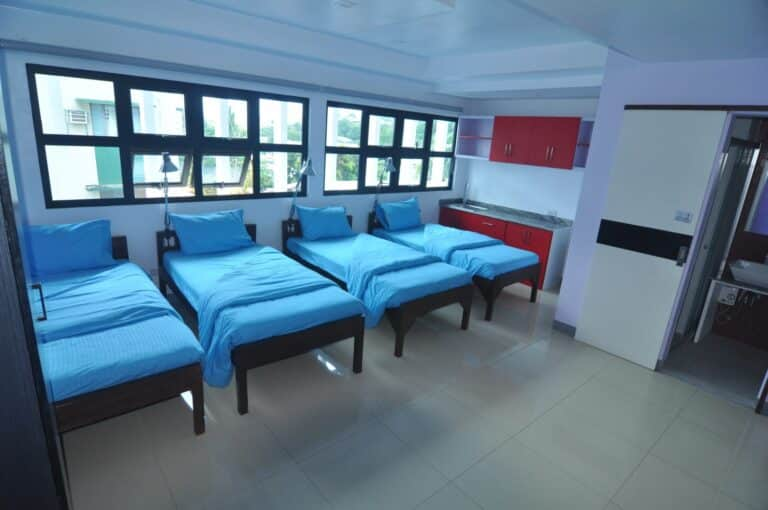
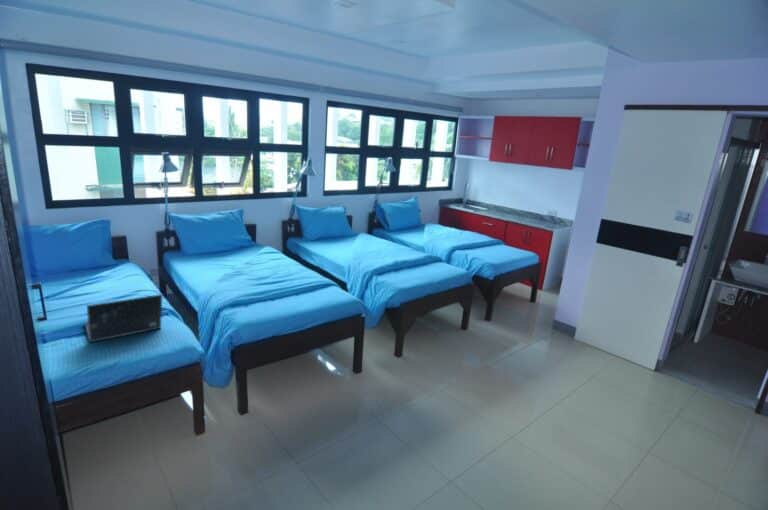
+ laptop [84,293,163,344]
